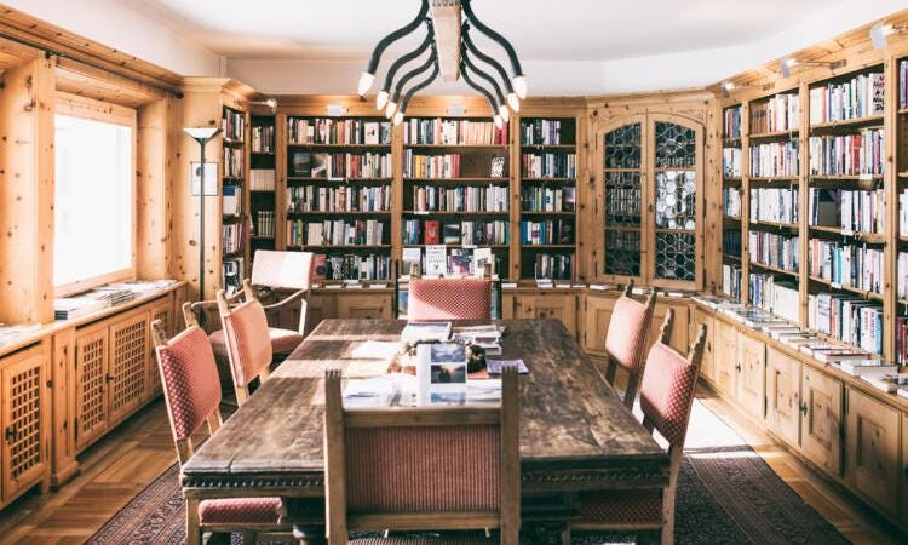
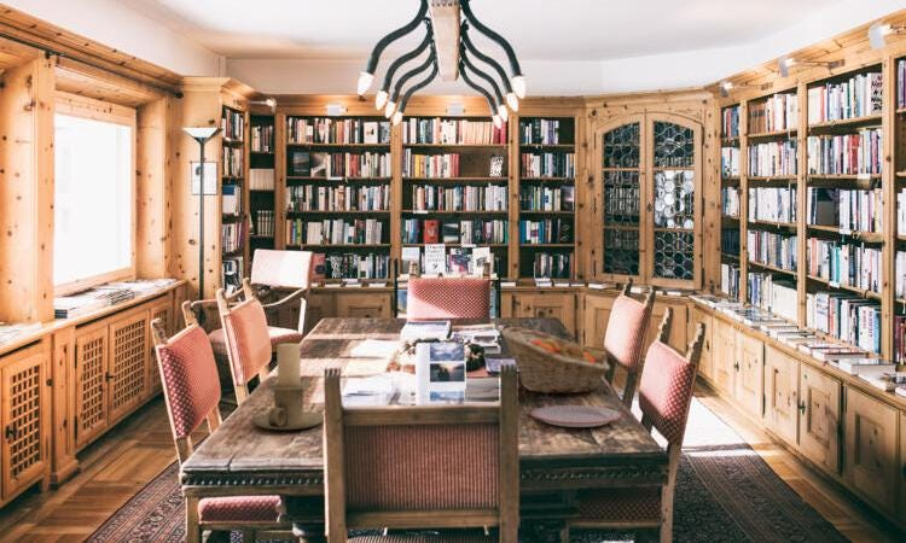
+ fruit basket [500,326,611,395]
+ plate [529,404,622,428]
+ candle holder [249,343,325,431]
